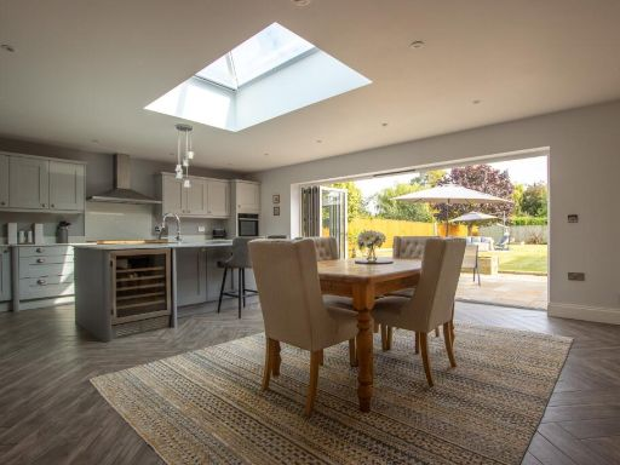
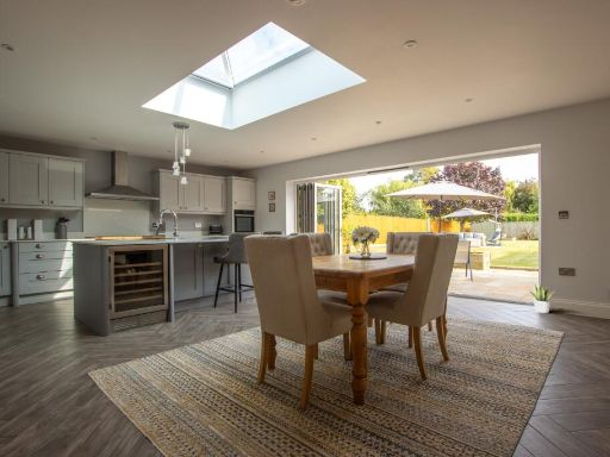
+ potted plant [528,282,555,314]
